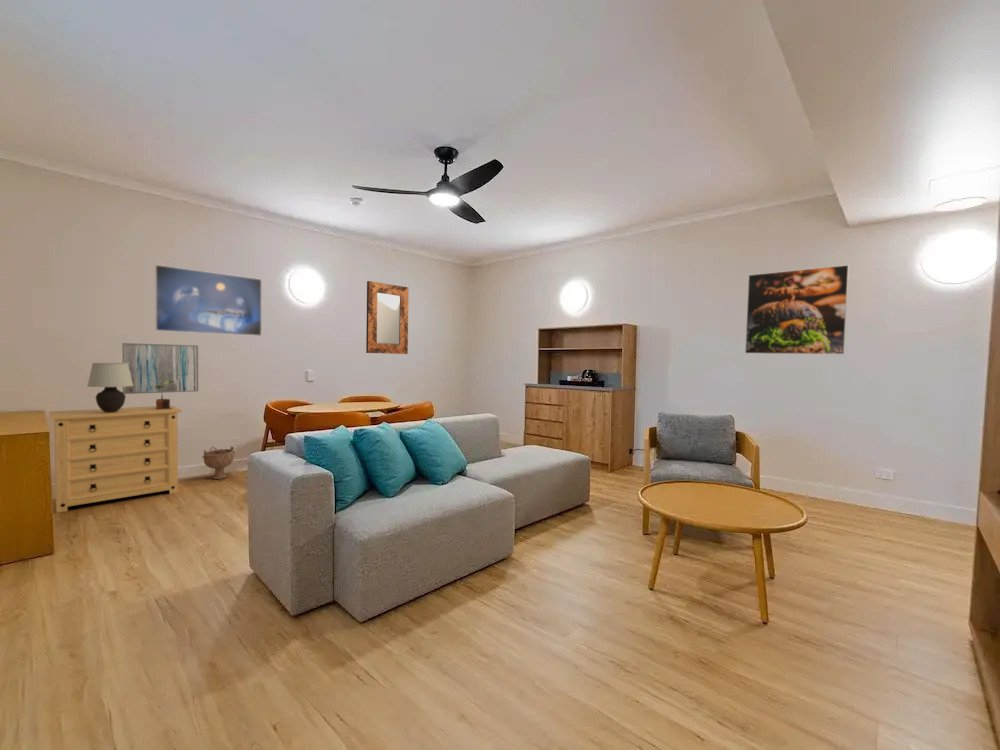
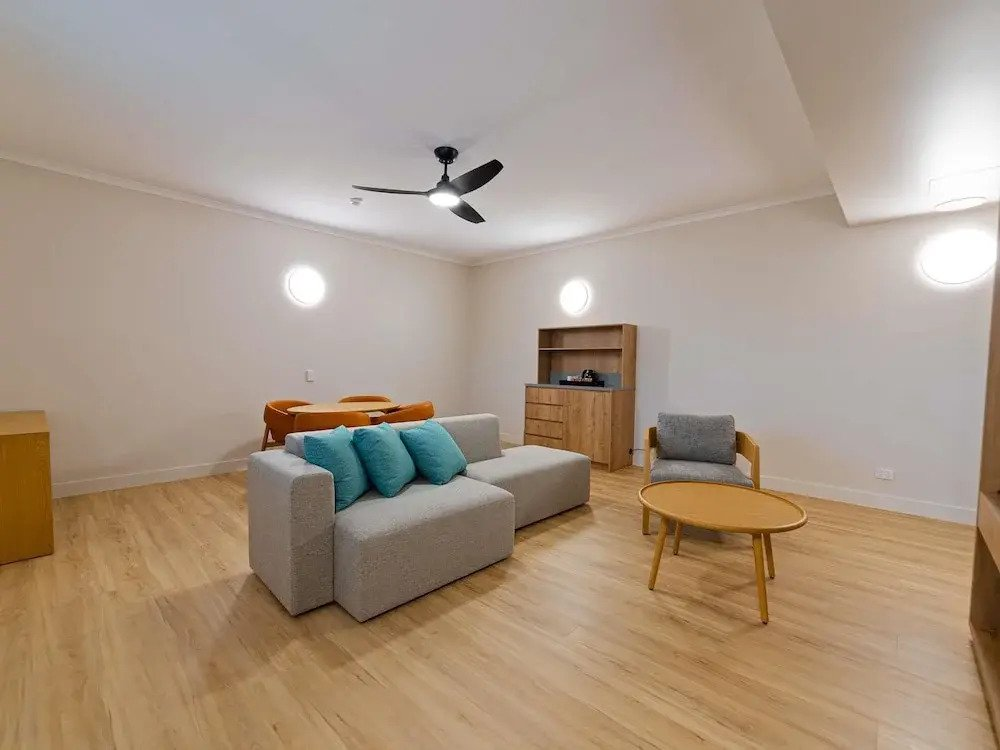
- potted plant [155,380,174,409]
- wall art [121,342,199,395]
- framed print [154,264,263,337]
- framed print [744,264,850,355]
- dresser [48,404,183,514]
- home mirror [365,280,410,355]
- table lamp [86,362,133,412]
- decorative bowl [201,445,236,480]
